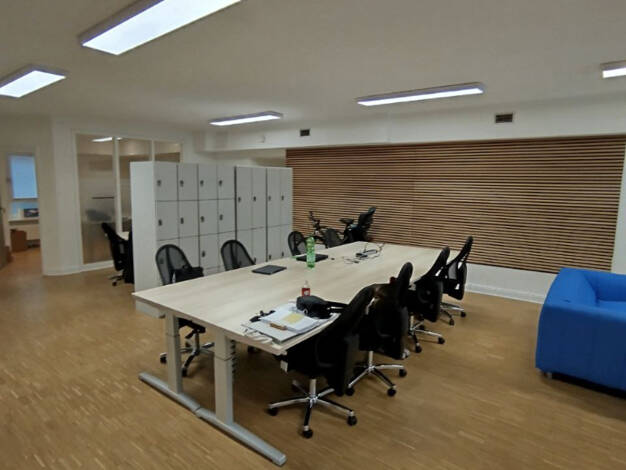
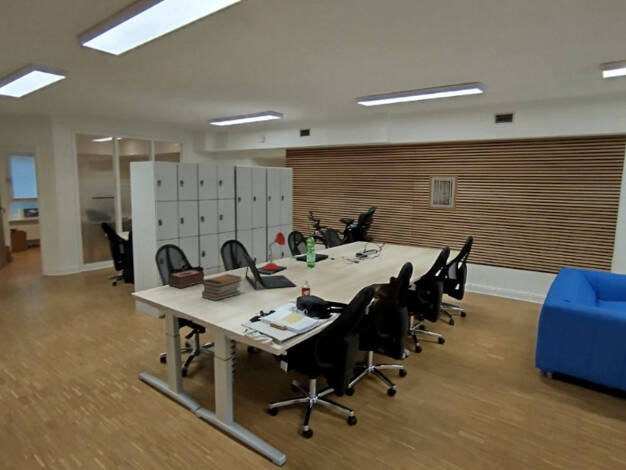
+ desk lamp [263,231,286,271]
+ tissue box [167,269,205,290]
+ laptop [241,252,297,290]
+ book stack [201,273,243,302]
+ wall art [427,174,459,211]
